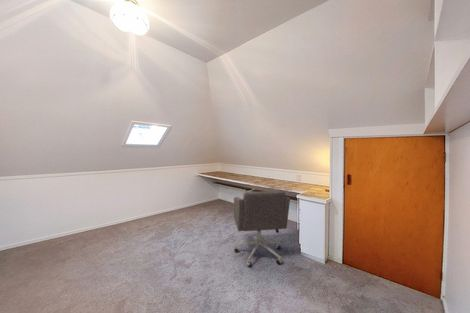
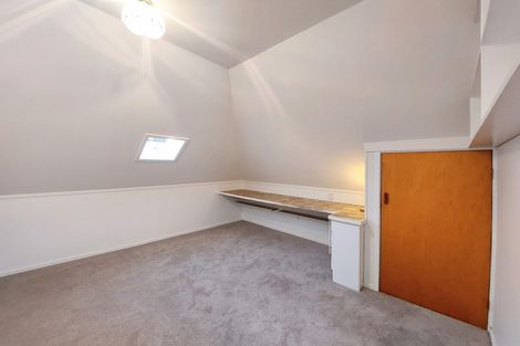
- office chair [233,190,291,267]
